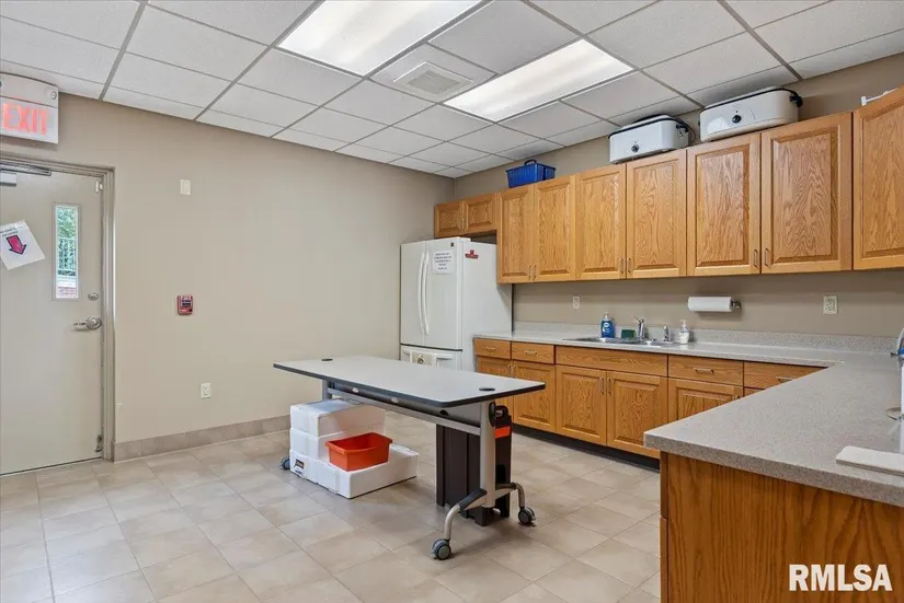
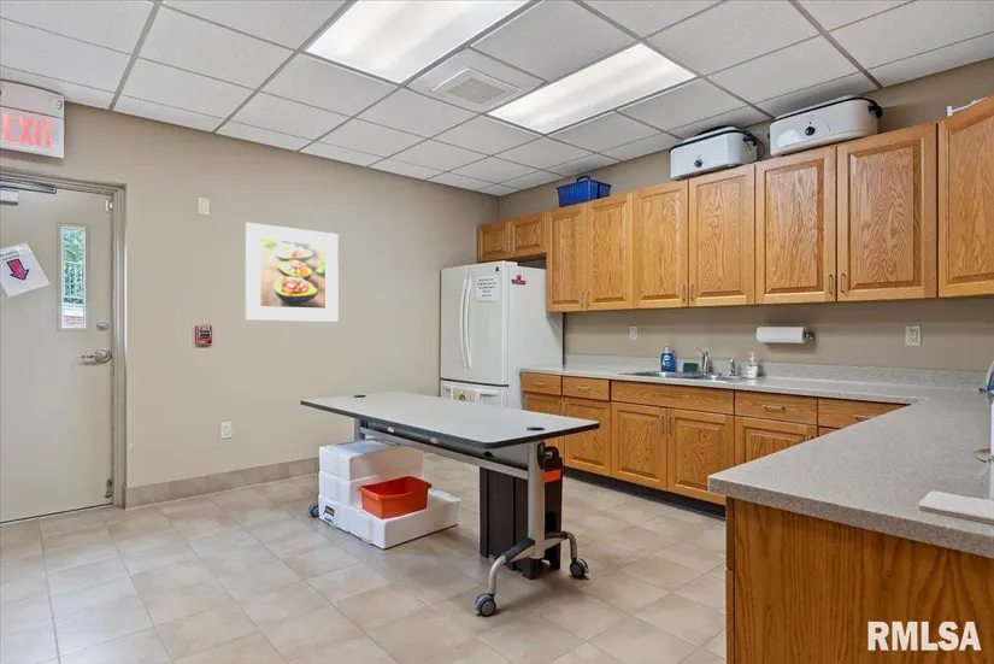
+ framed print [245,222,340,323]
